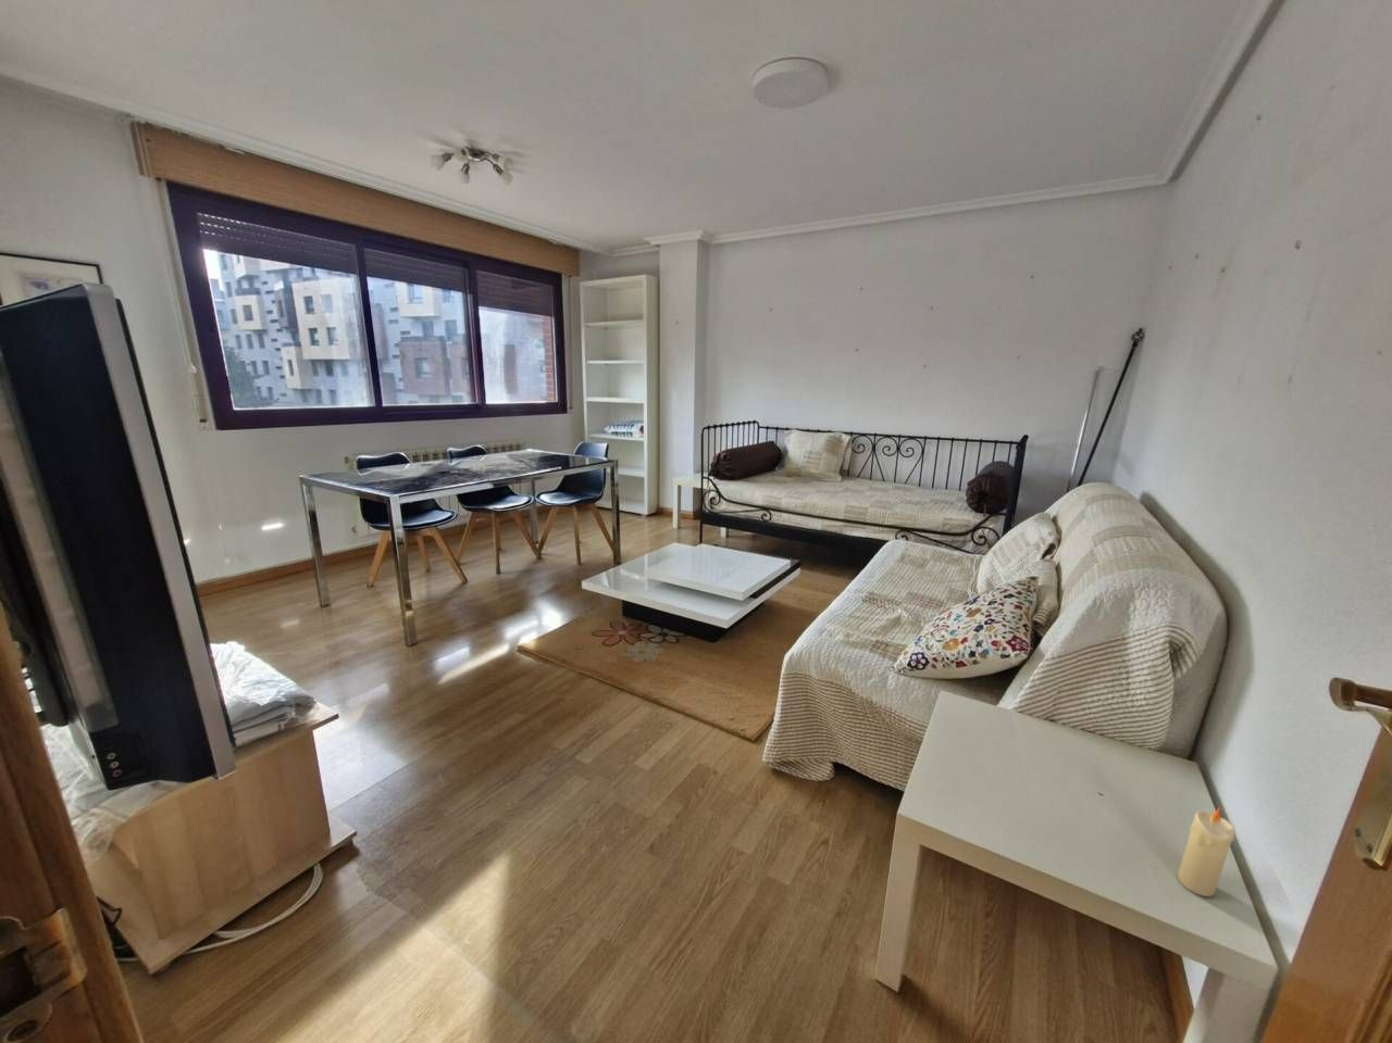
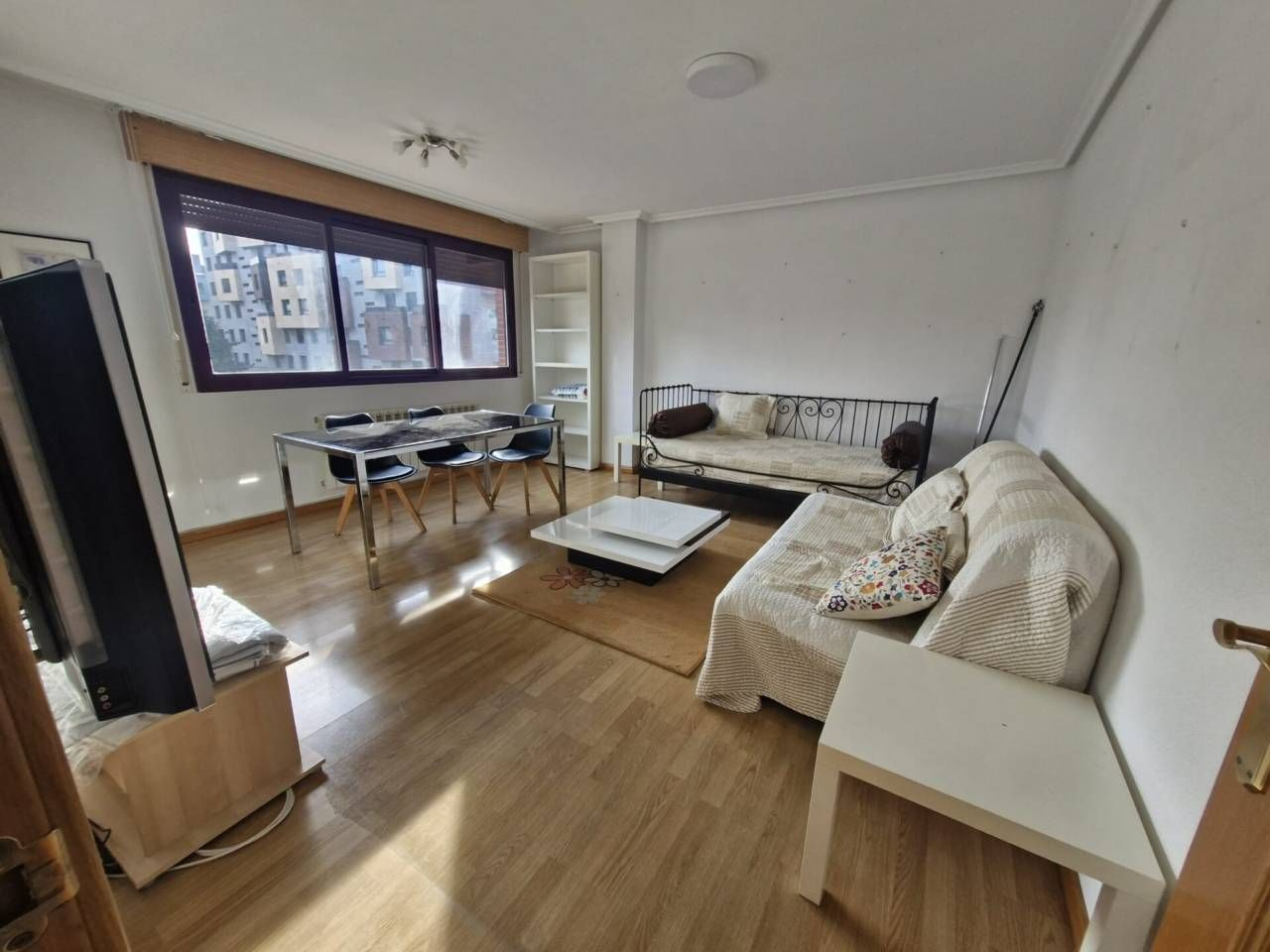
- candle [1177,806,1236,897]
